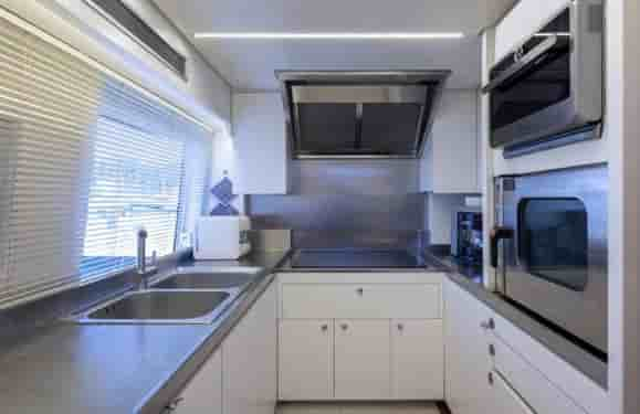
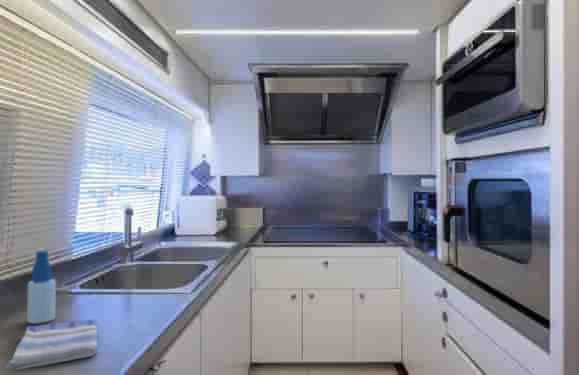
+ spray bottle [26,249,57,324]
+ dish towel [5,319,99,371]
